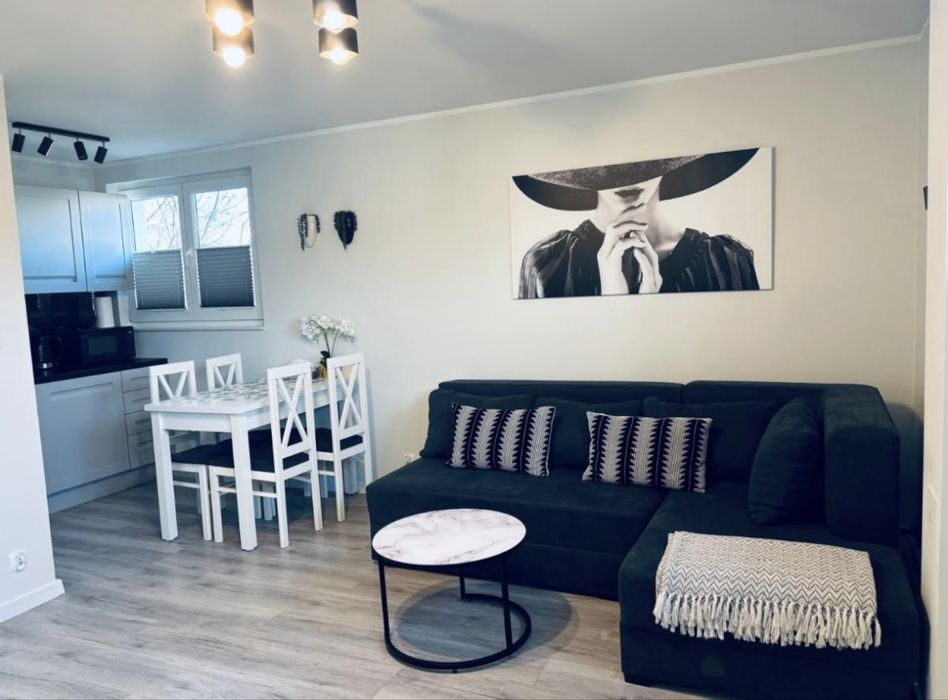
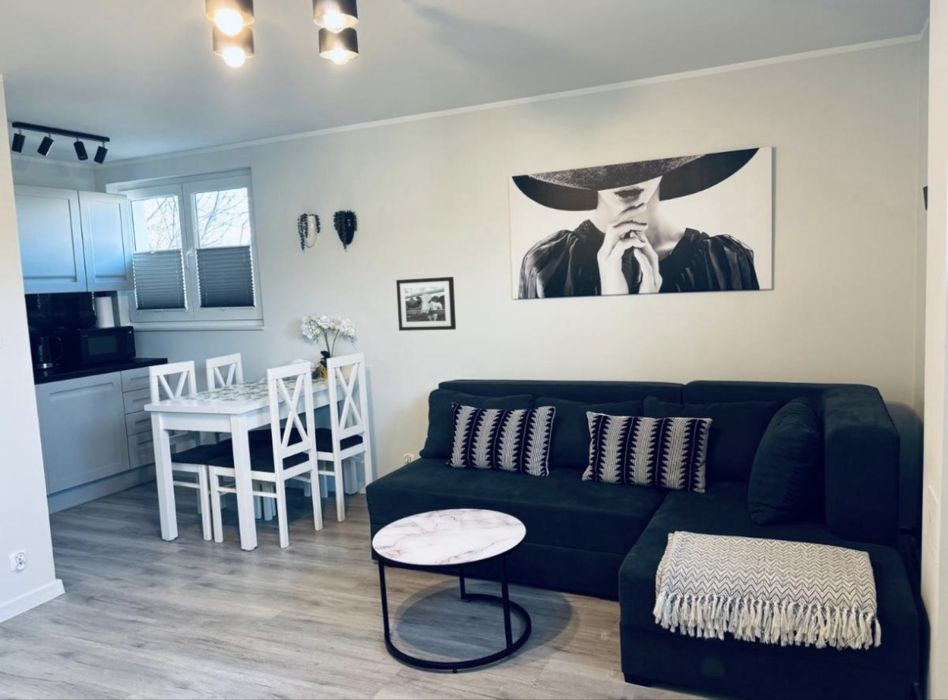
+ picture frame [395,276,457,332]
